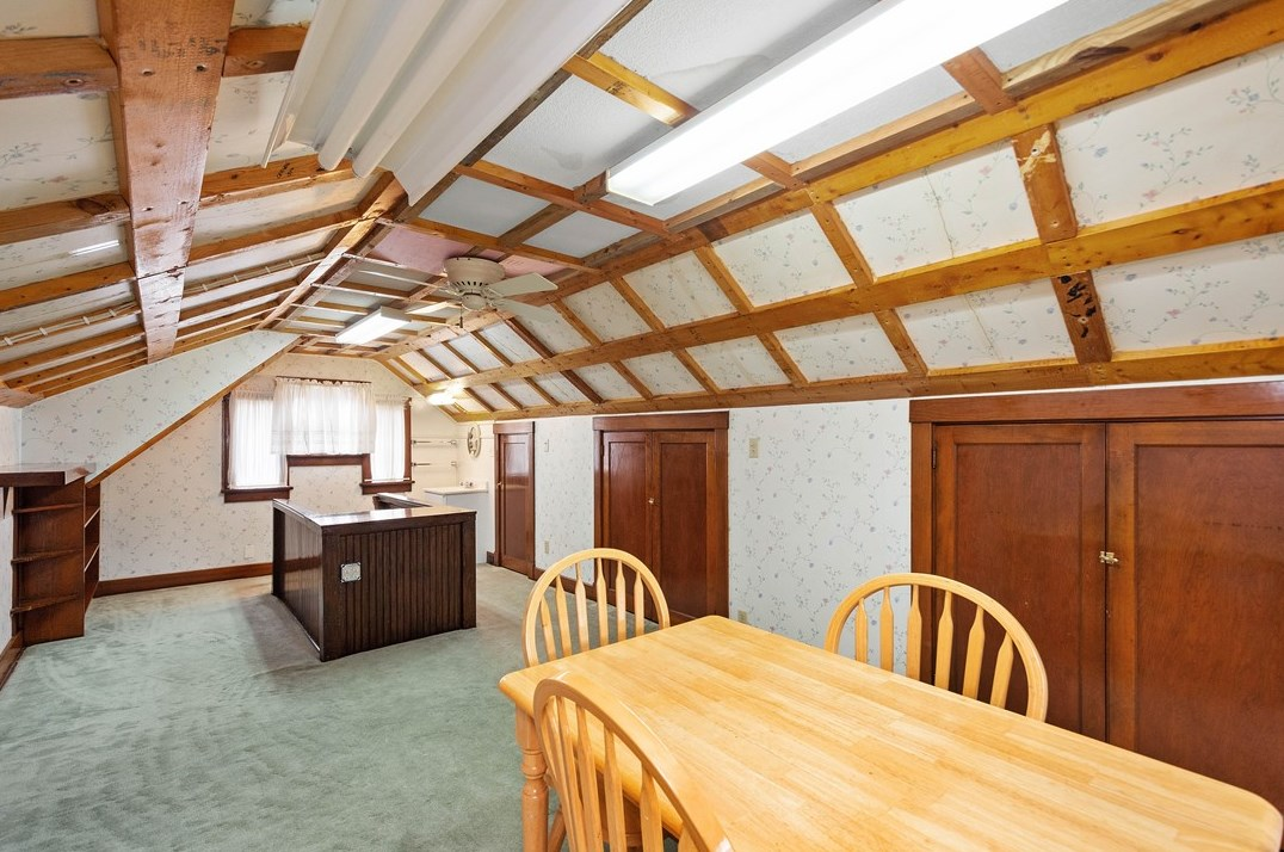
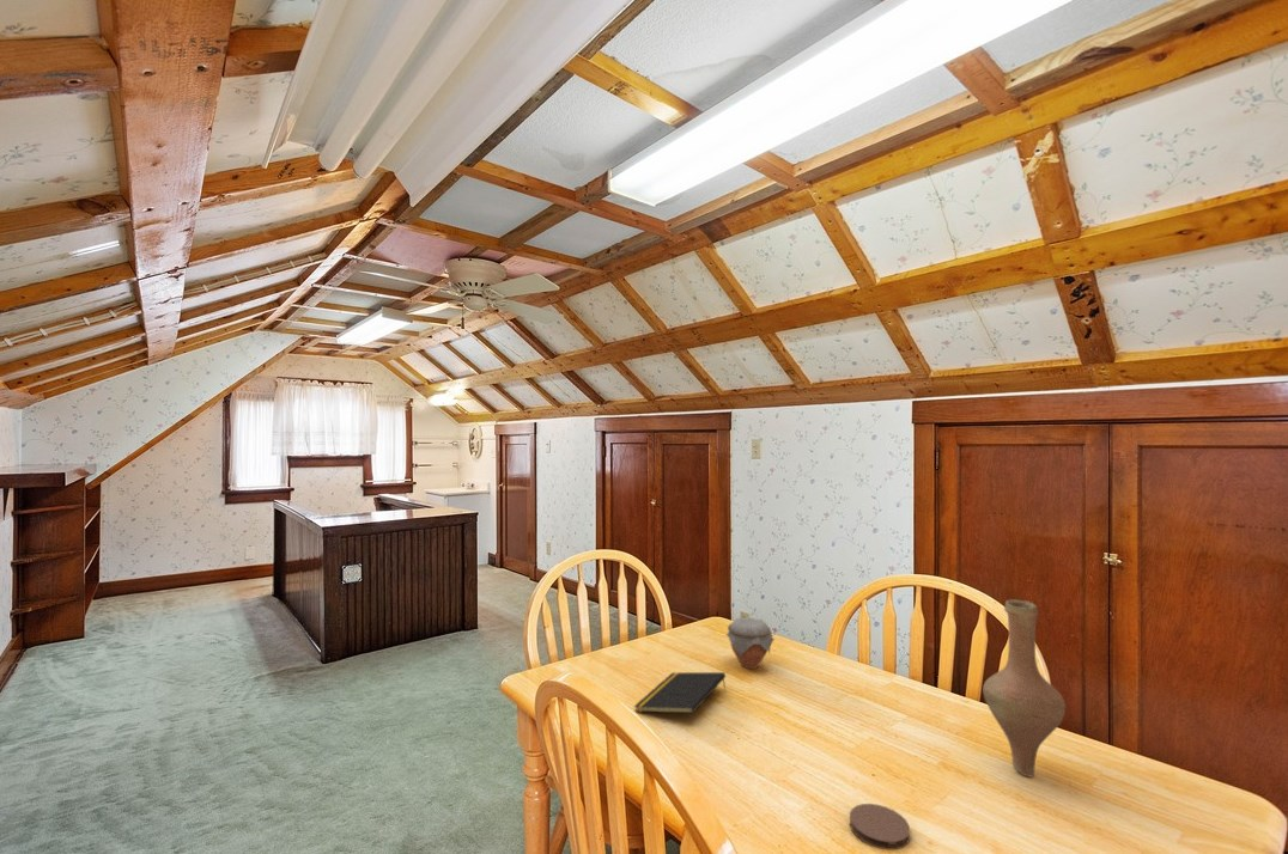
+ jar [725,616,776,670]
+ notepad [633,671,727,714]
+ coaster [849,803,911,852]
+ vase [982,598,1068,777]
